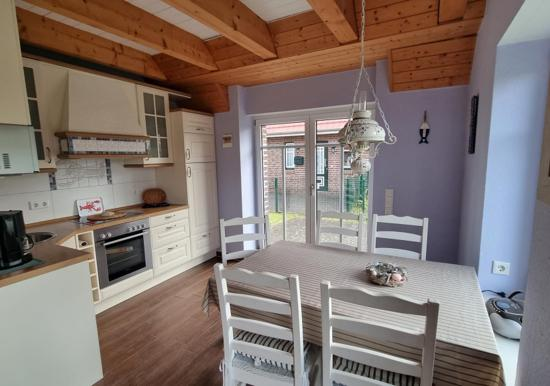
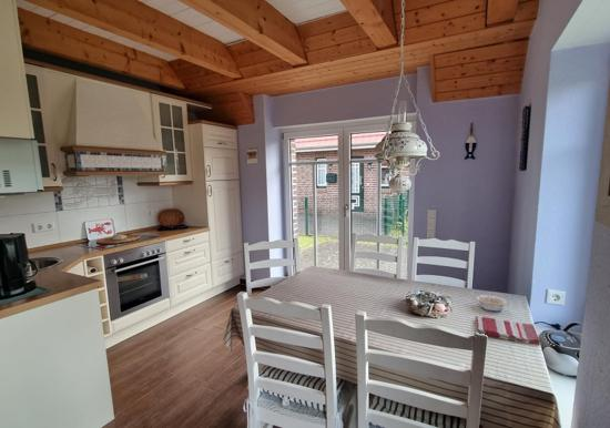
+ dish towel [475,315,541,347]
+ legume [471,292,508,313]
